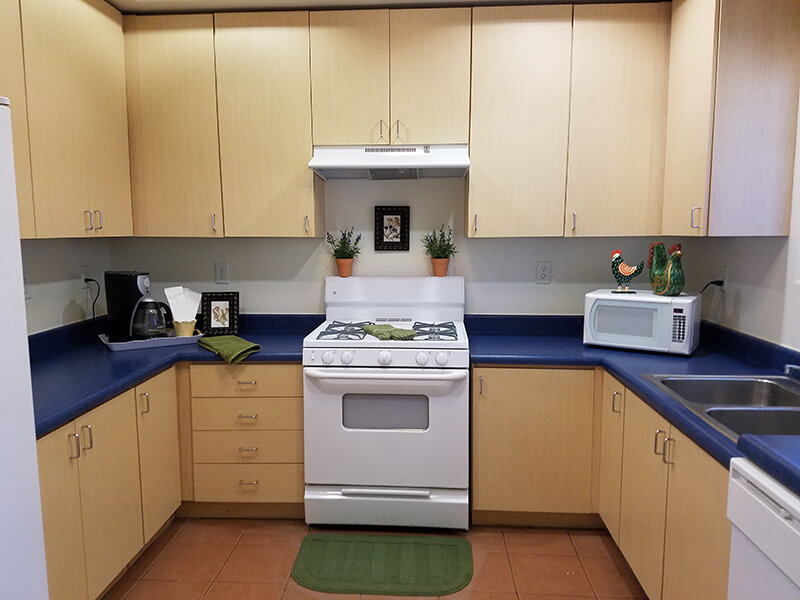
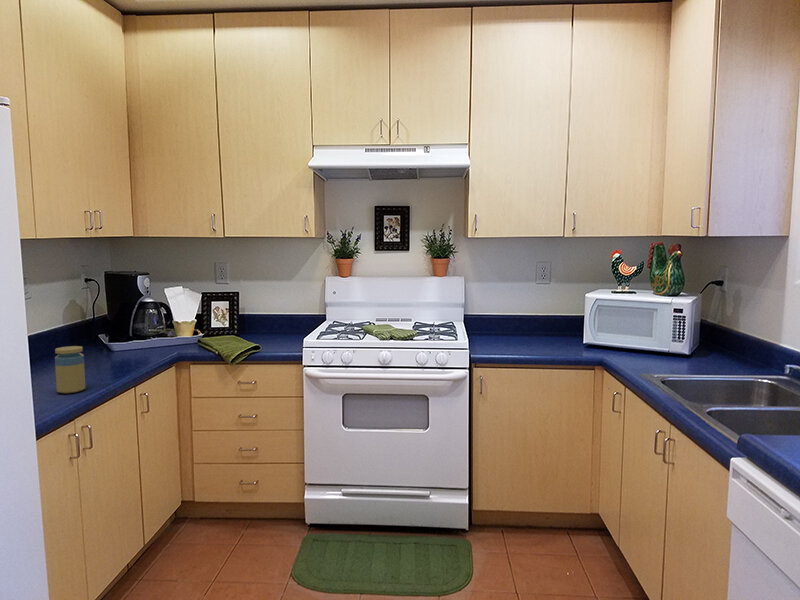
+ jar [54,345,86,394]
